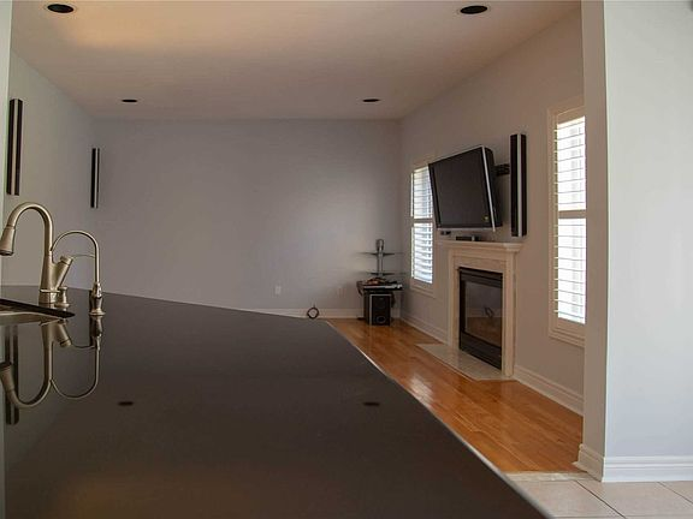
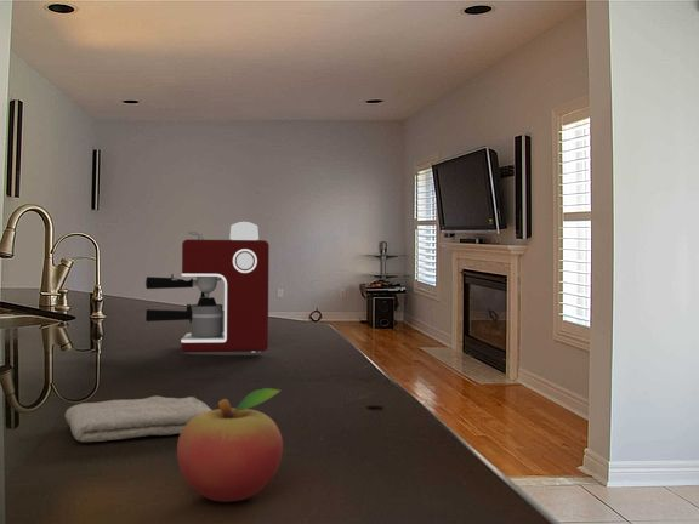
+ fruit [176,387,284,503]
+ coffee maker [144,221,271,353]
+ washcloth [64,395,212,443]
